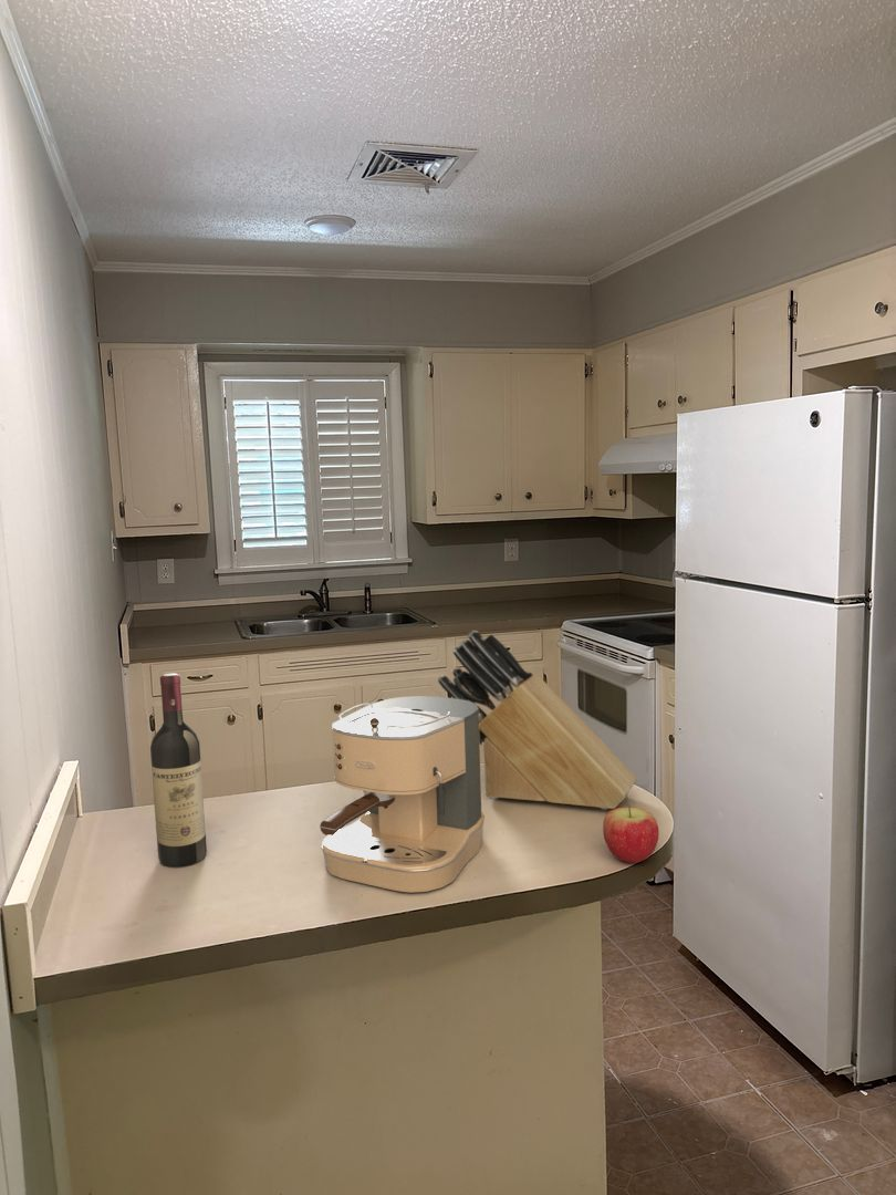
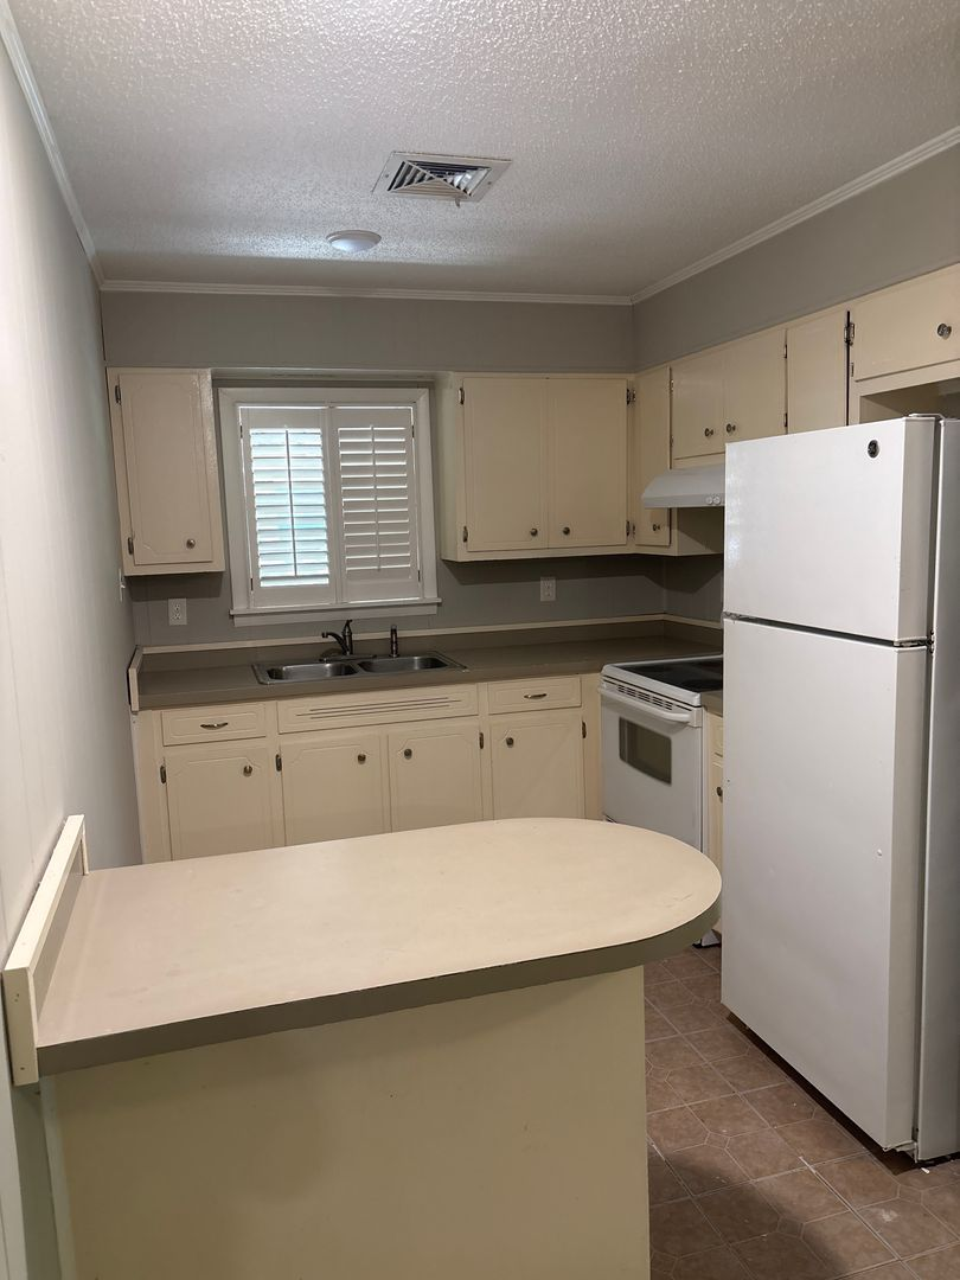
- wine bottle [149,673,208,869]
- apple [602,793,660,864]
- knife block [437,630,637,810]
- coffee maker [319,695,486,894]
